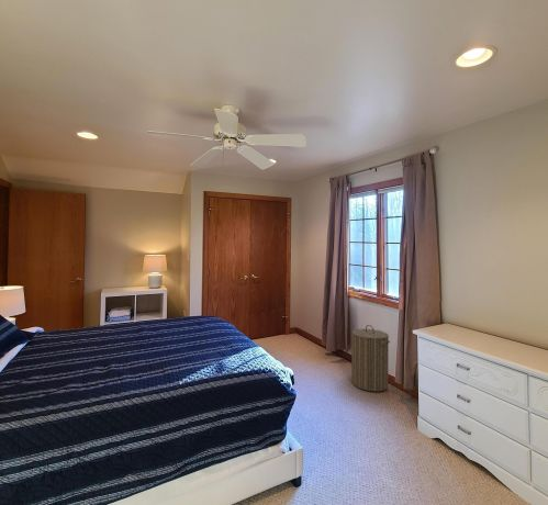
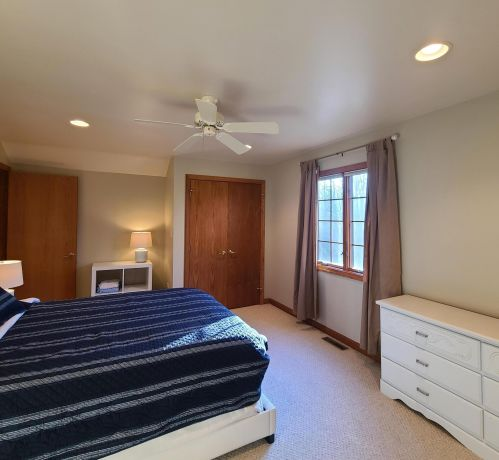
- laundry hamper [350,324,391,393]
